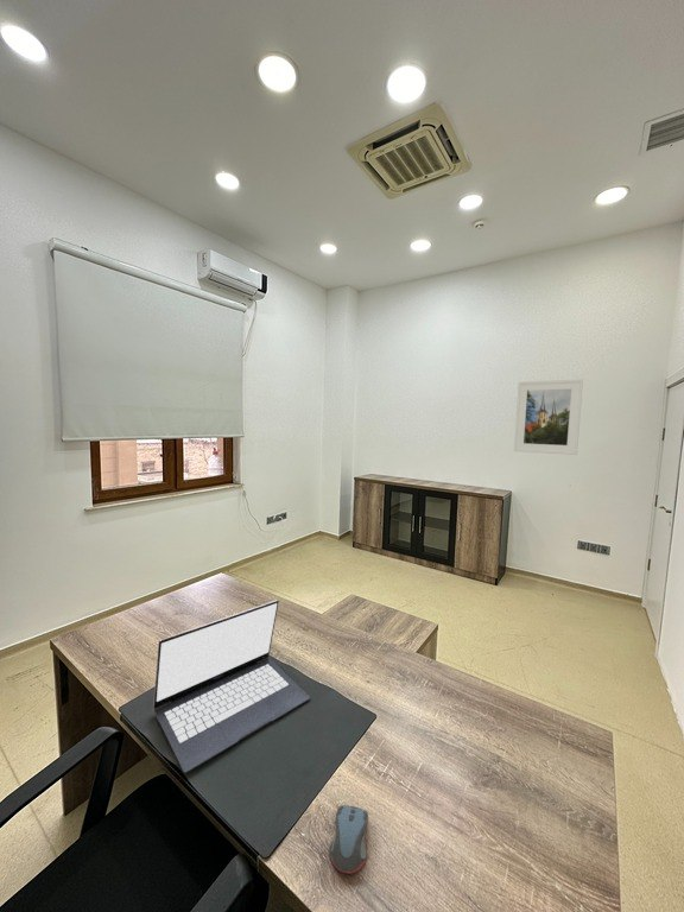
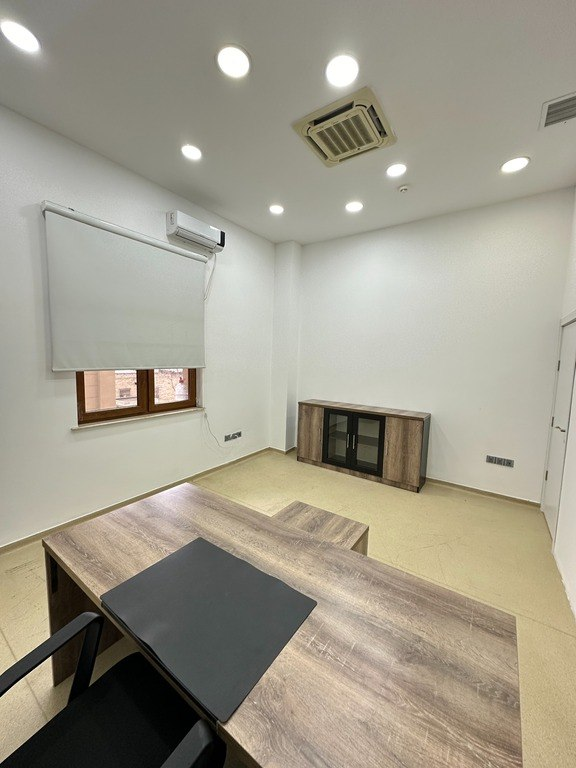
- laptop [152,598,311,774]
- computer mouse [328,804,369,875]
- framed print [513,379,584,456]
